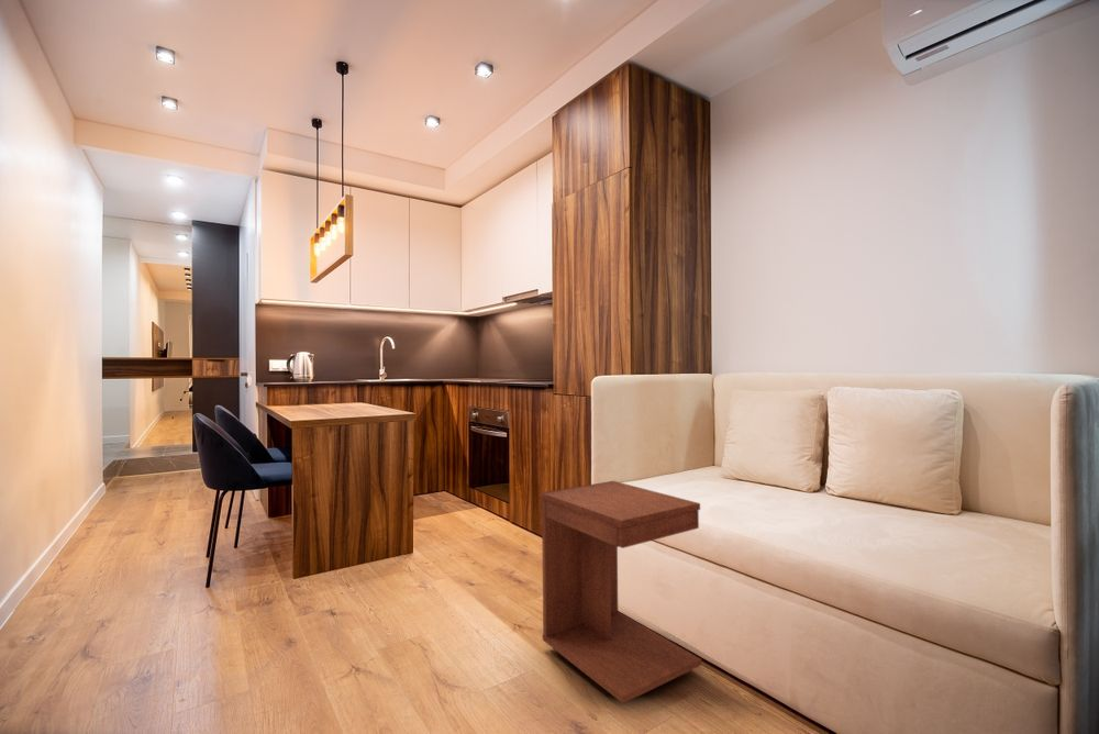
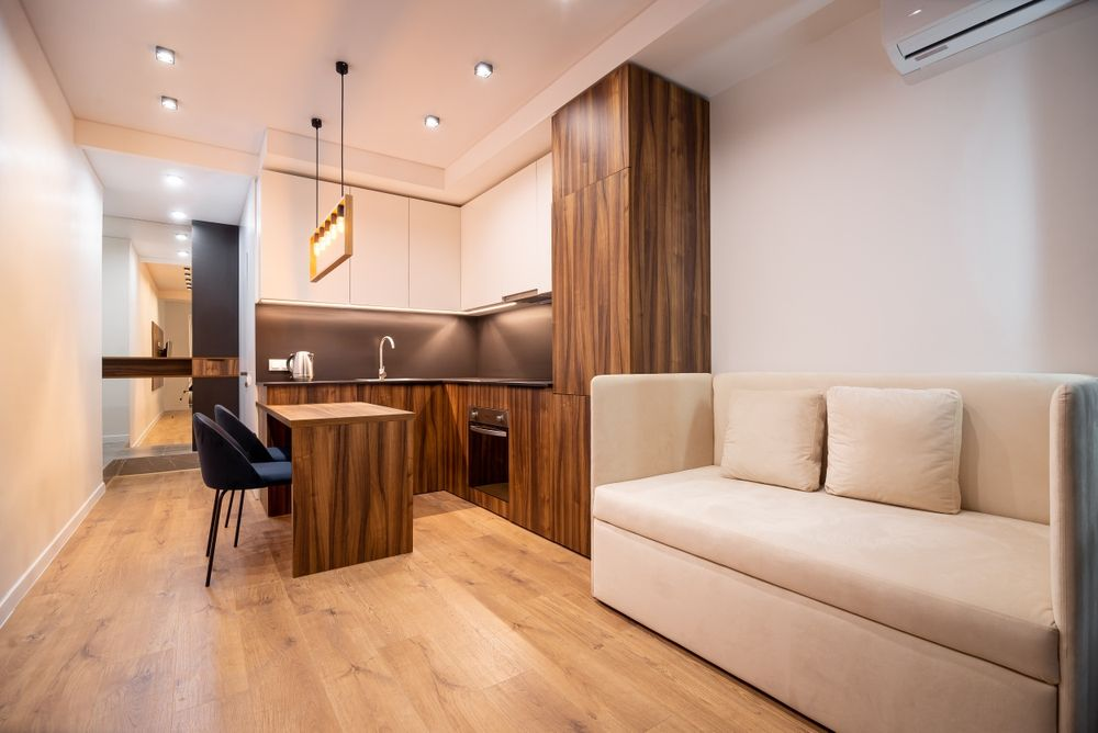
- side table [540,480,702,704]
